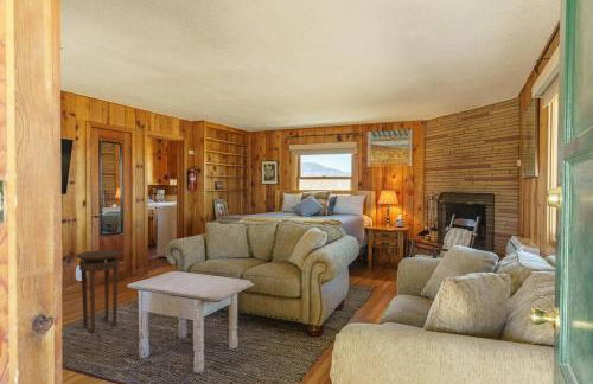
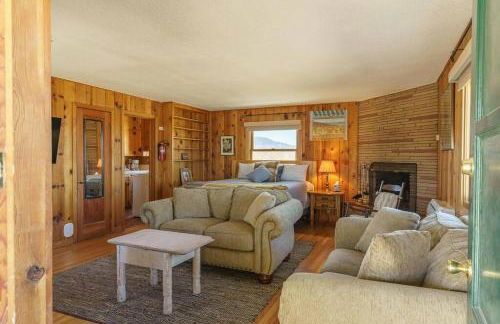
- stool [75,249,123,334]
